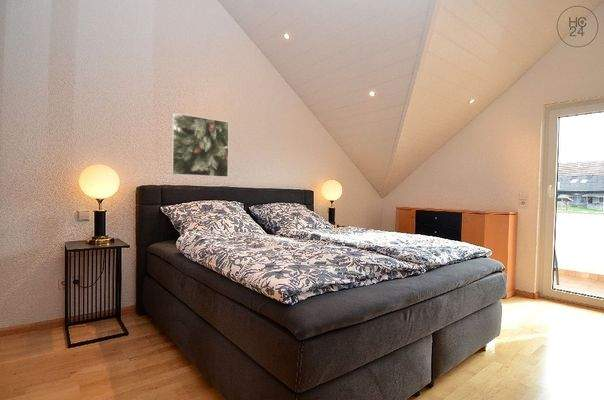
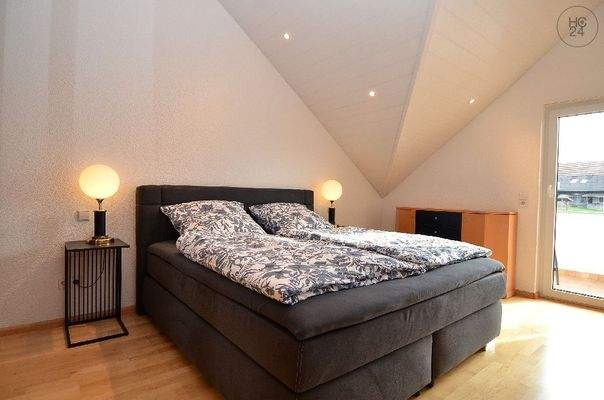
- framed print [170,112,230,178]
